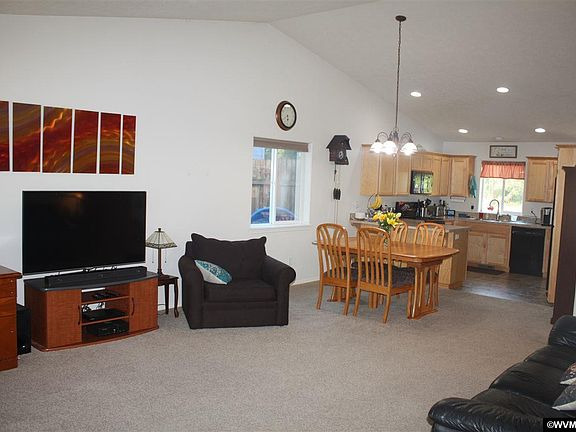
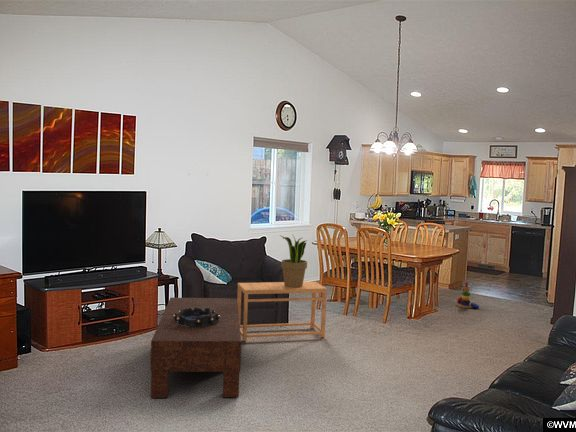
+ potted plant [279,234,308,288]
+ decorative bowl [173,307,220,327]
+ coffee table [149,297,242,399]
+ stacking toy [456,281,480,309]
+ side table [237,281,328,342]
